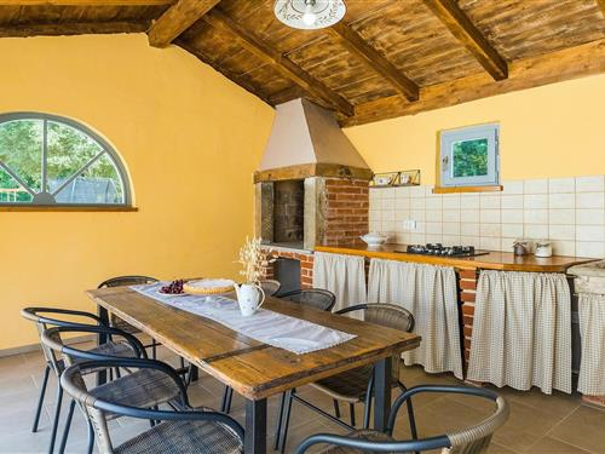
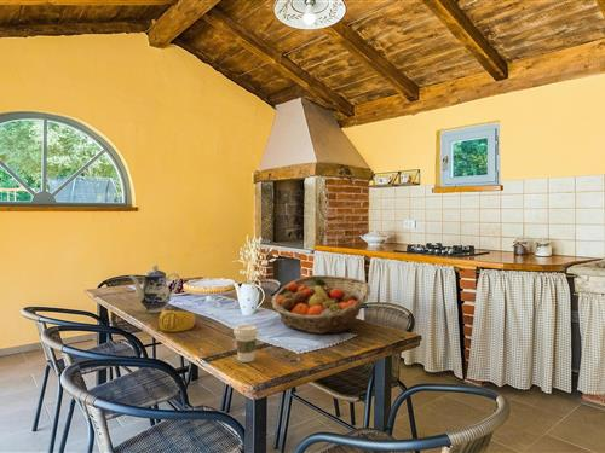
+ fruit basket [270,274,371,335]
+ ring [157,309,196,332]
+ coffee cup [232,324,259,364]
+ teapot [128,263,182,314]
